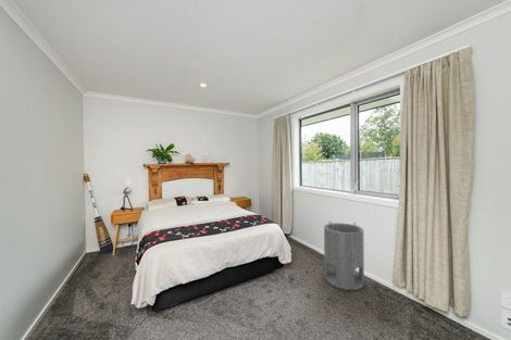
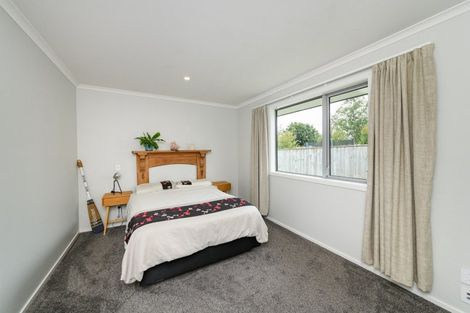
- cylinder [323,221,365,291]
